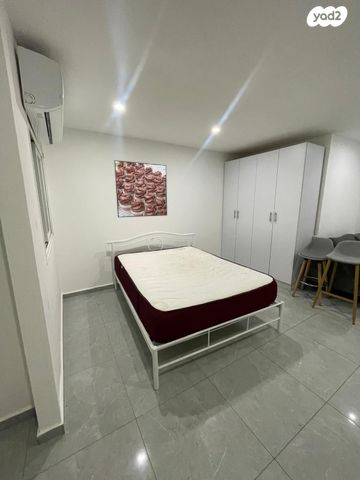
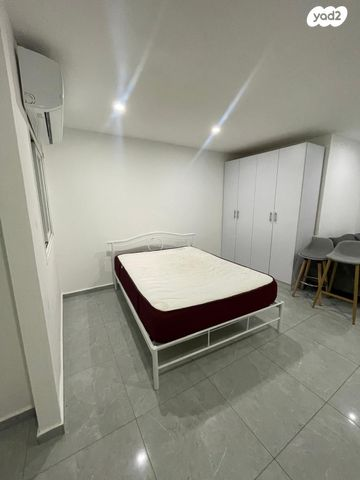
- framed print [113,159,168,218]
